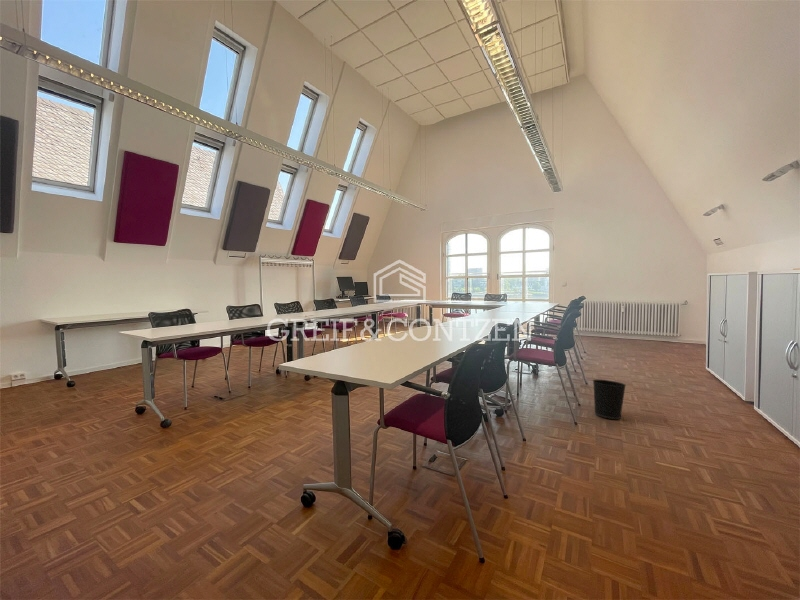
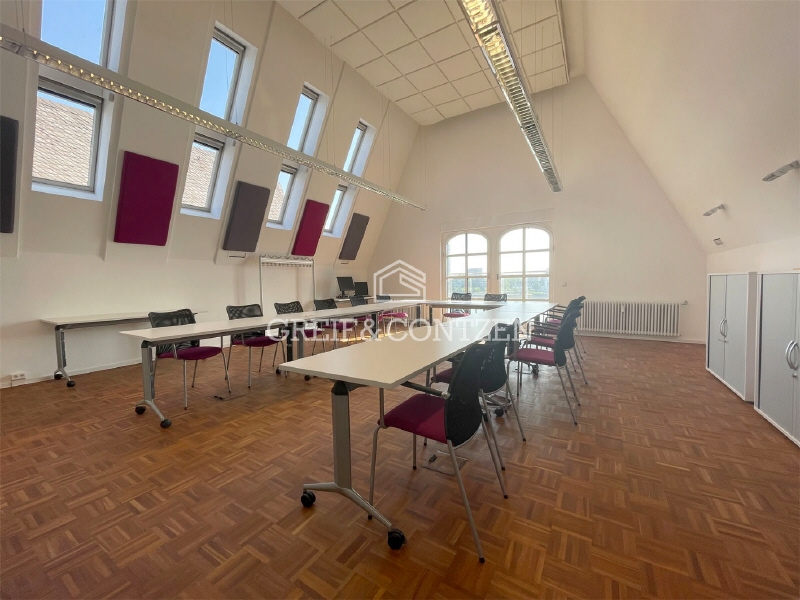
- wastebasket [592,379,627,420]
